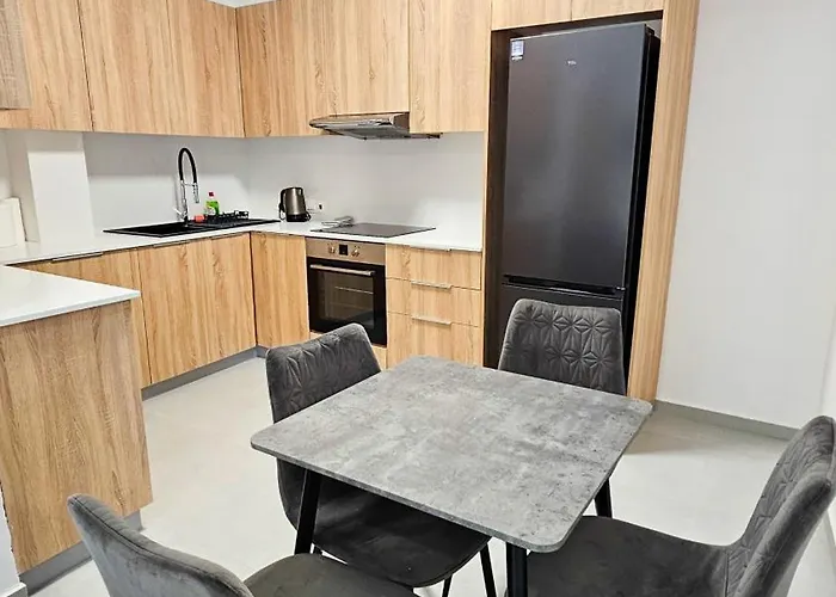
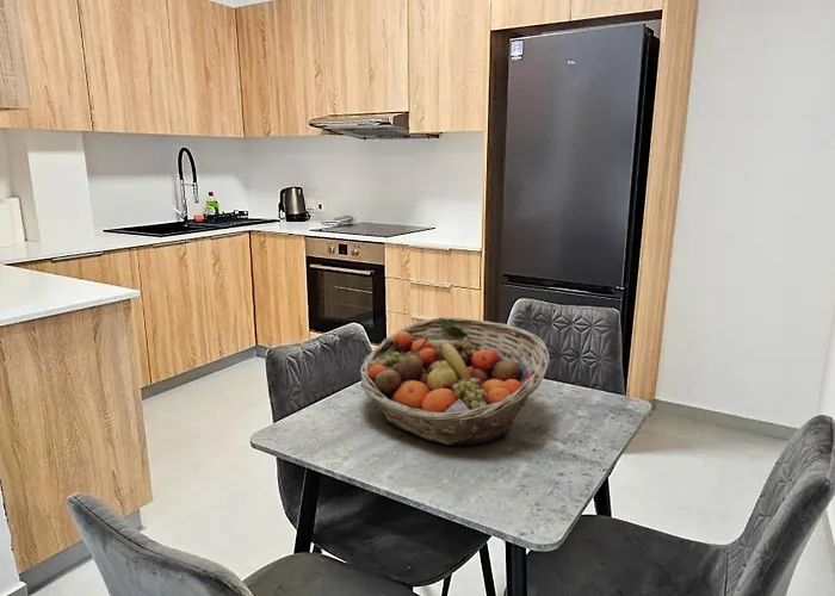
+ fruit basket [359,316,551,446]
